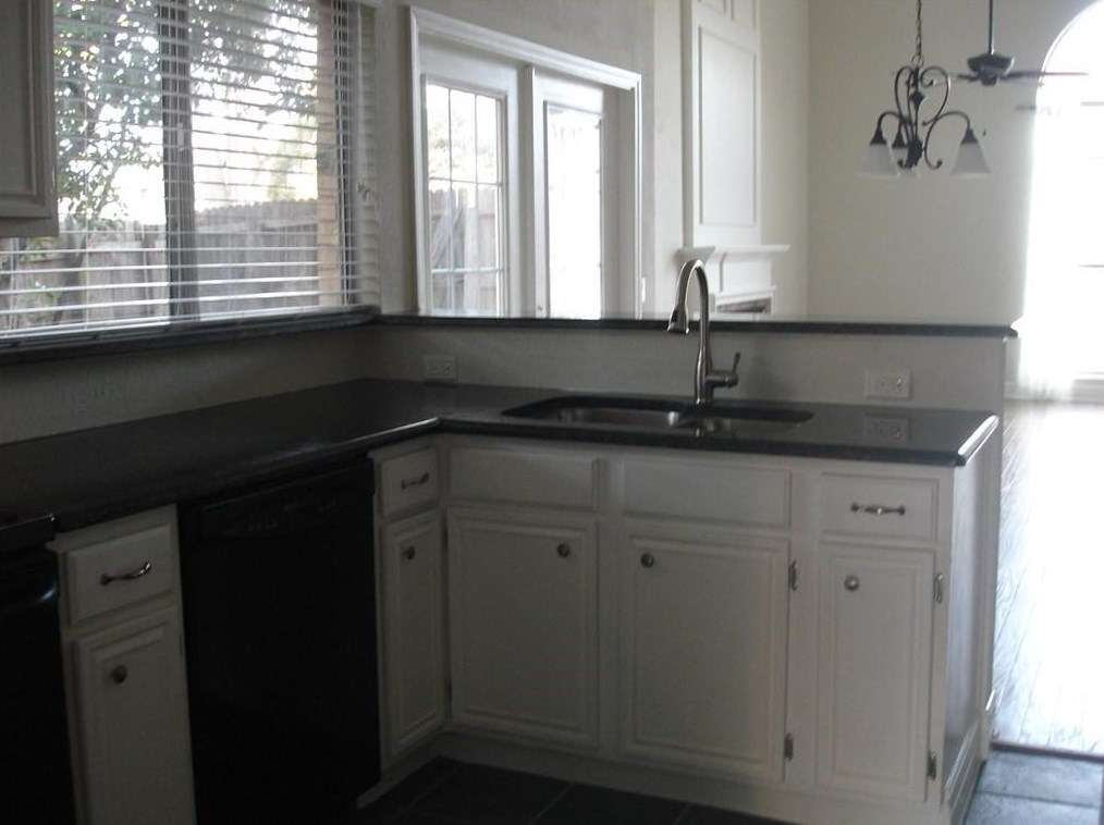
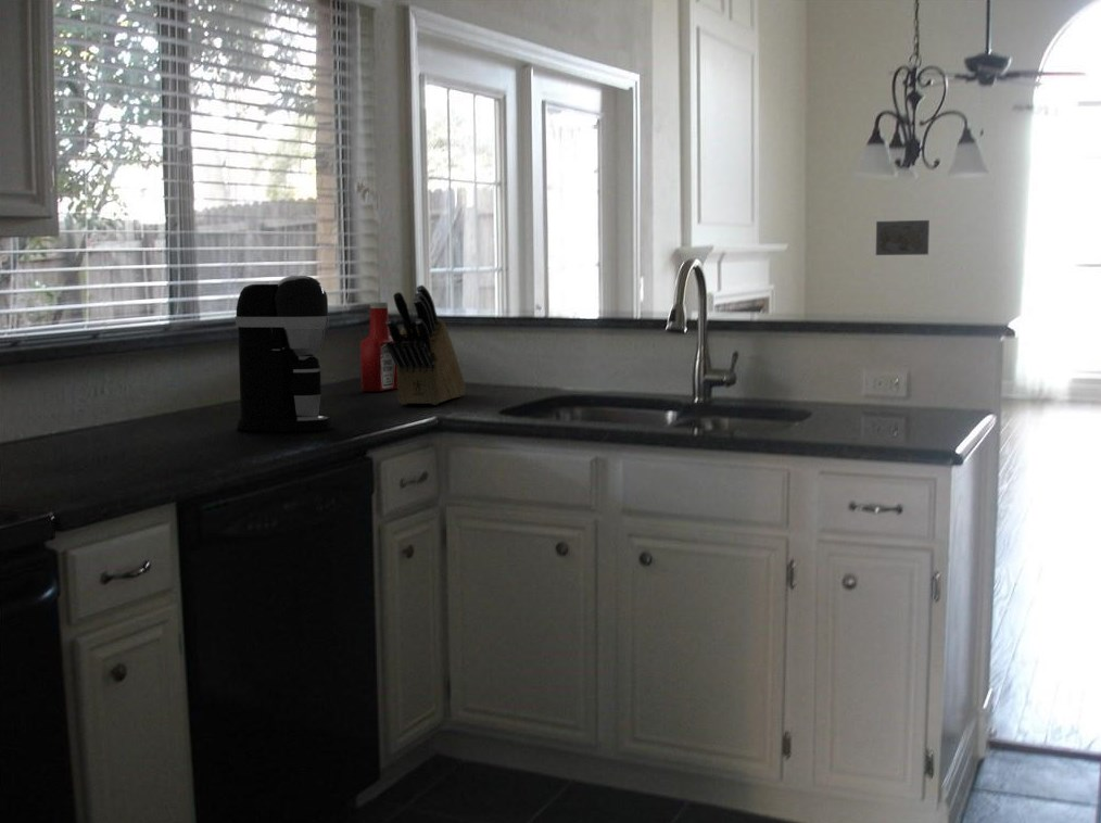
+ soap bottle [359,302,397,392]
+ knife block [385,283,467,406]
+ coffee maker [235,275,334,432]
+ wall art [875,219,931,256]
